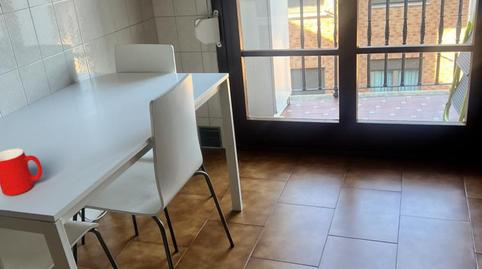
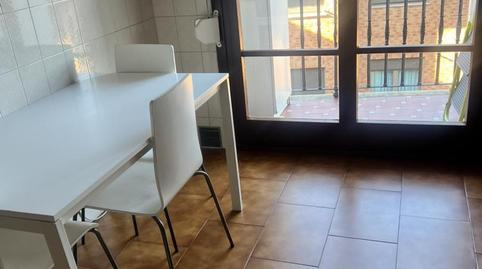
- cup [0,148,43,196]
